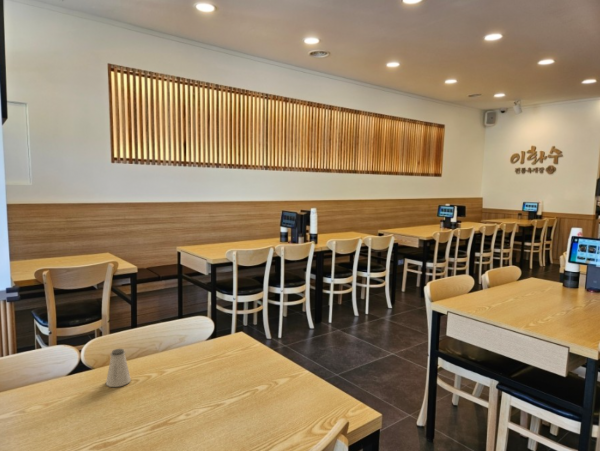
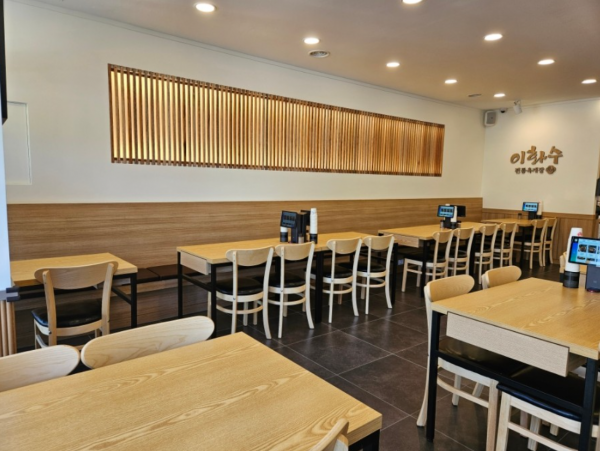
- saltshaker [105,348,132,388]
